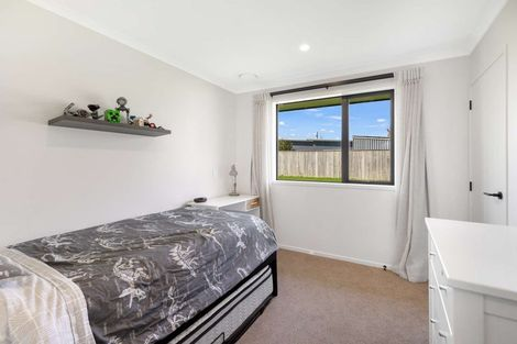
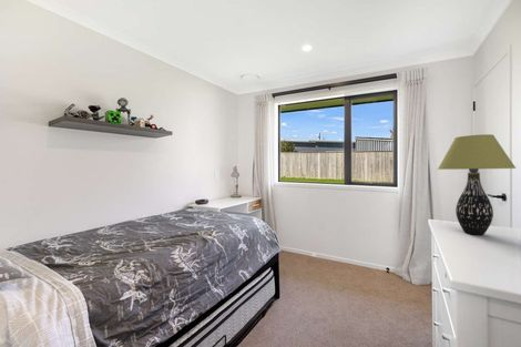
+ table lamp [437,133,518,236]
